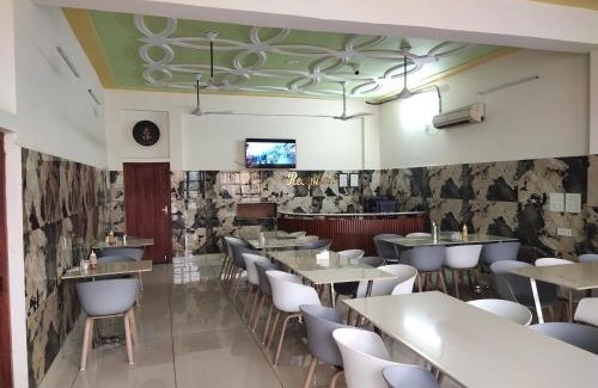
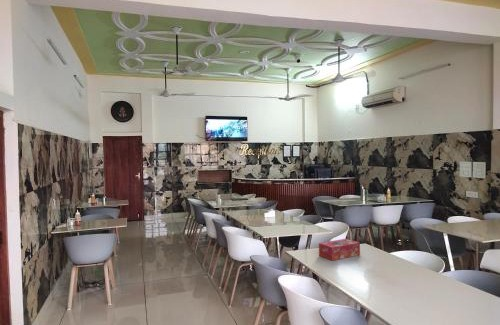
+ tissue box [318,238,361,261]
